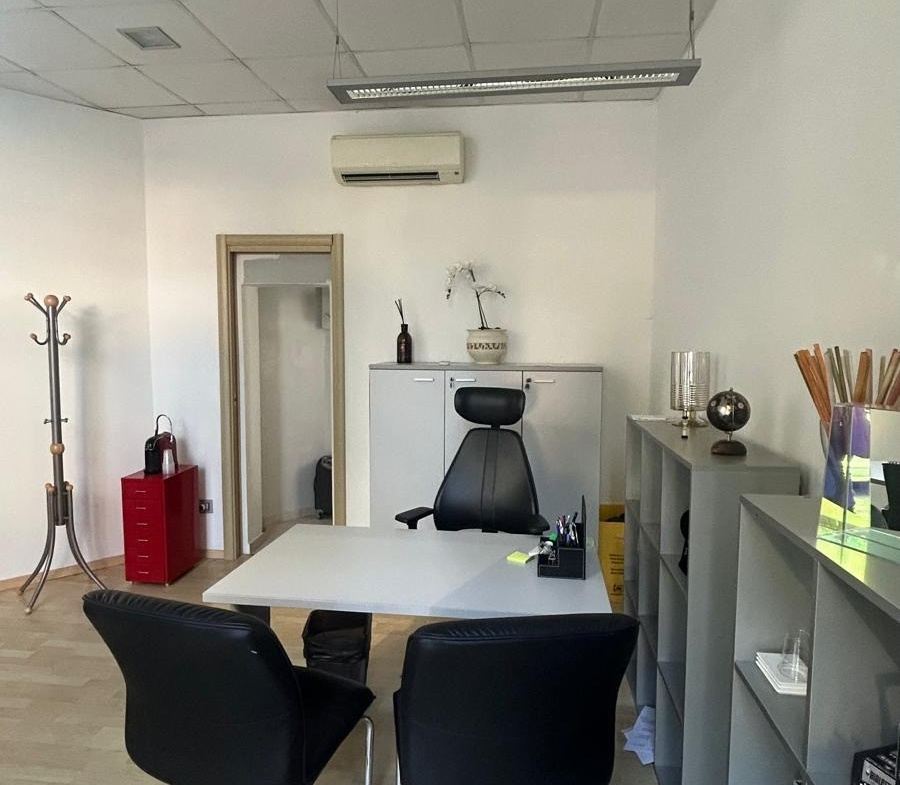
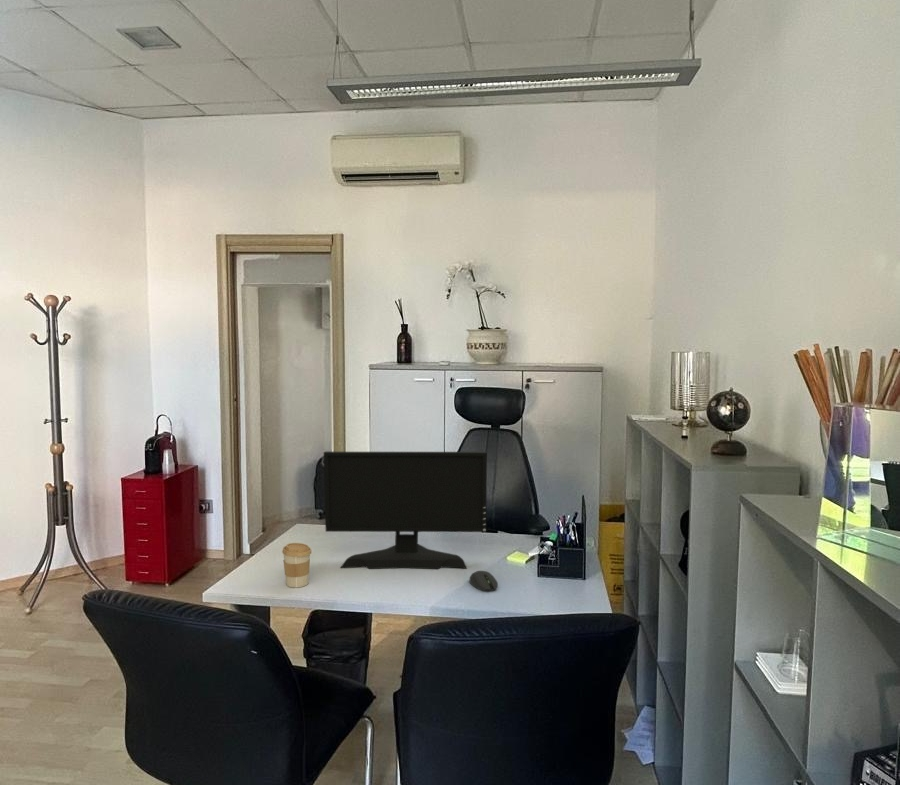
+ coffee cup [281,542,313,588]
+ computer mouse [469,570,499,592]
+ computer monitor [323,451,488,570]
